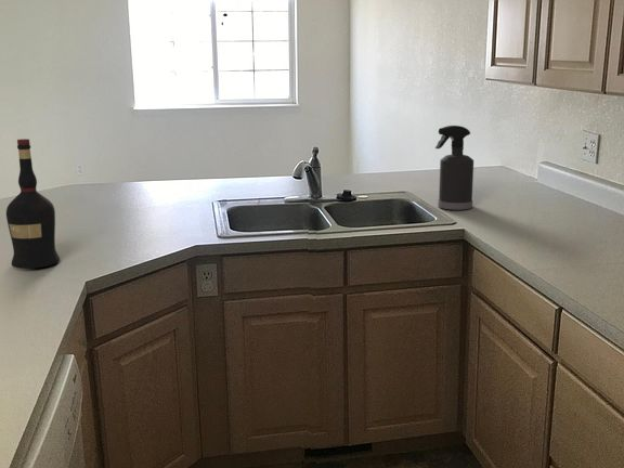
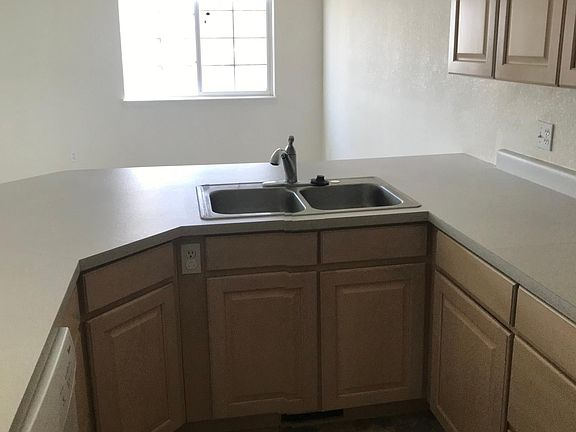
- spray bottle [434,125,474,211]
- liquor [5,138,61,270]
